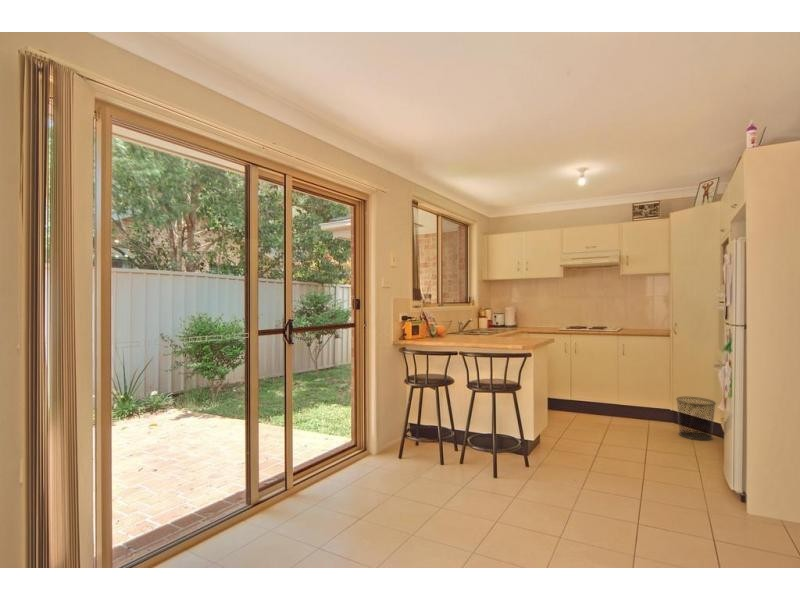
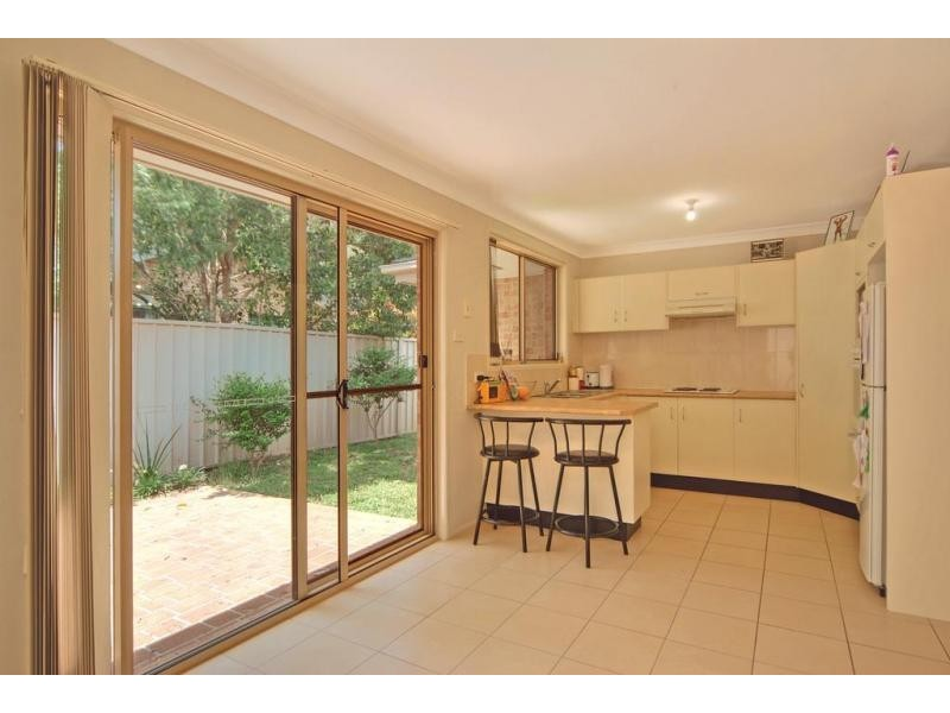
- waste bin [675,396,717,442]
